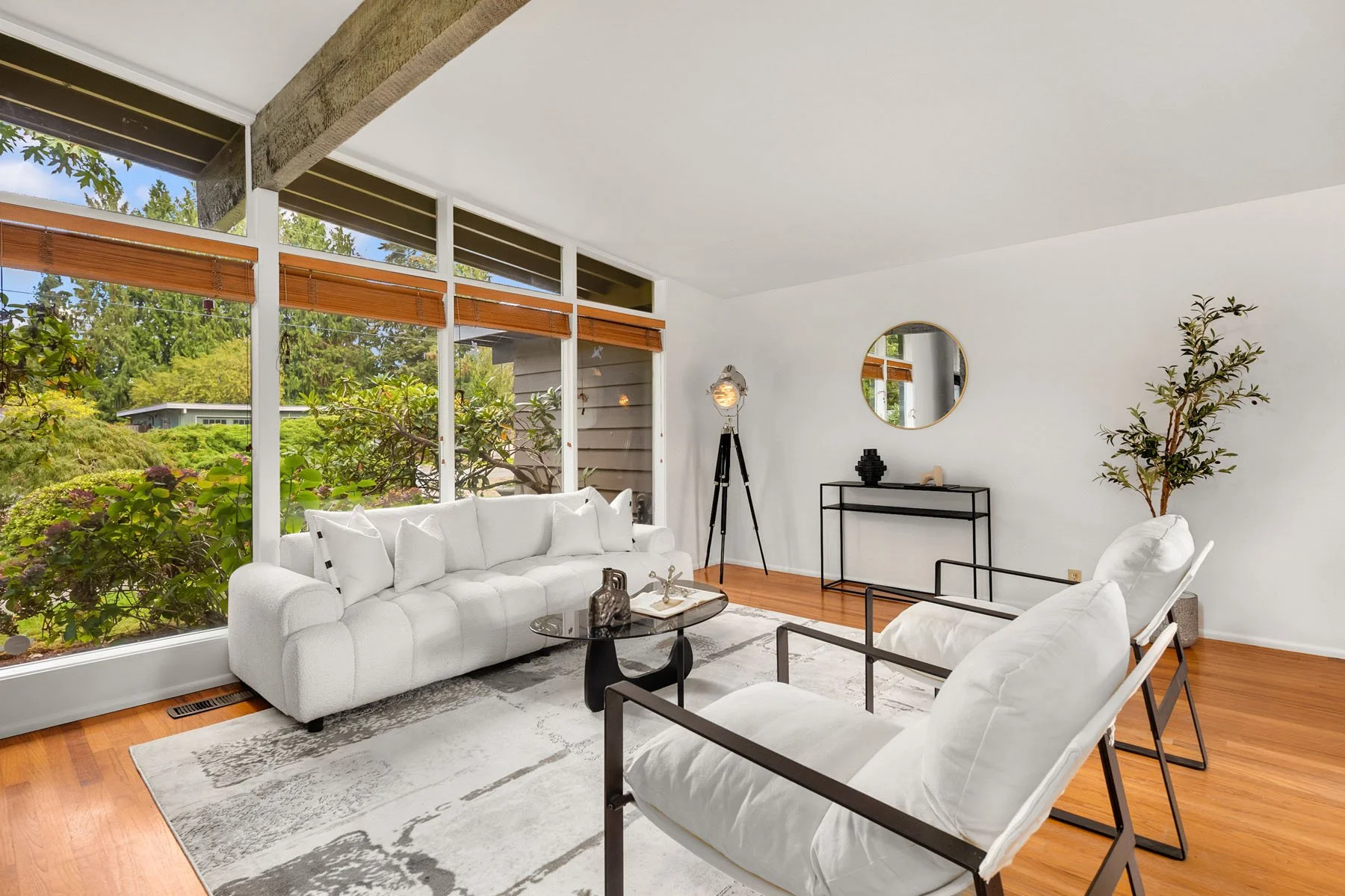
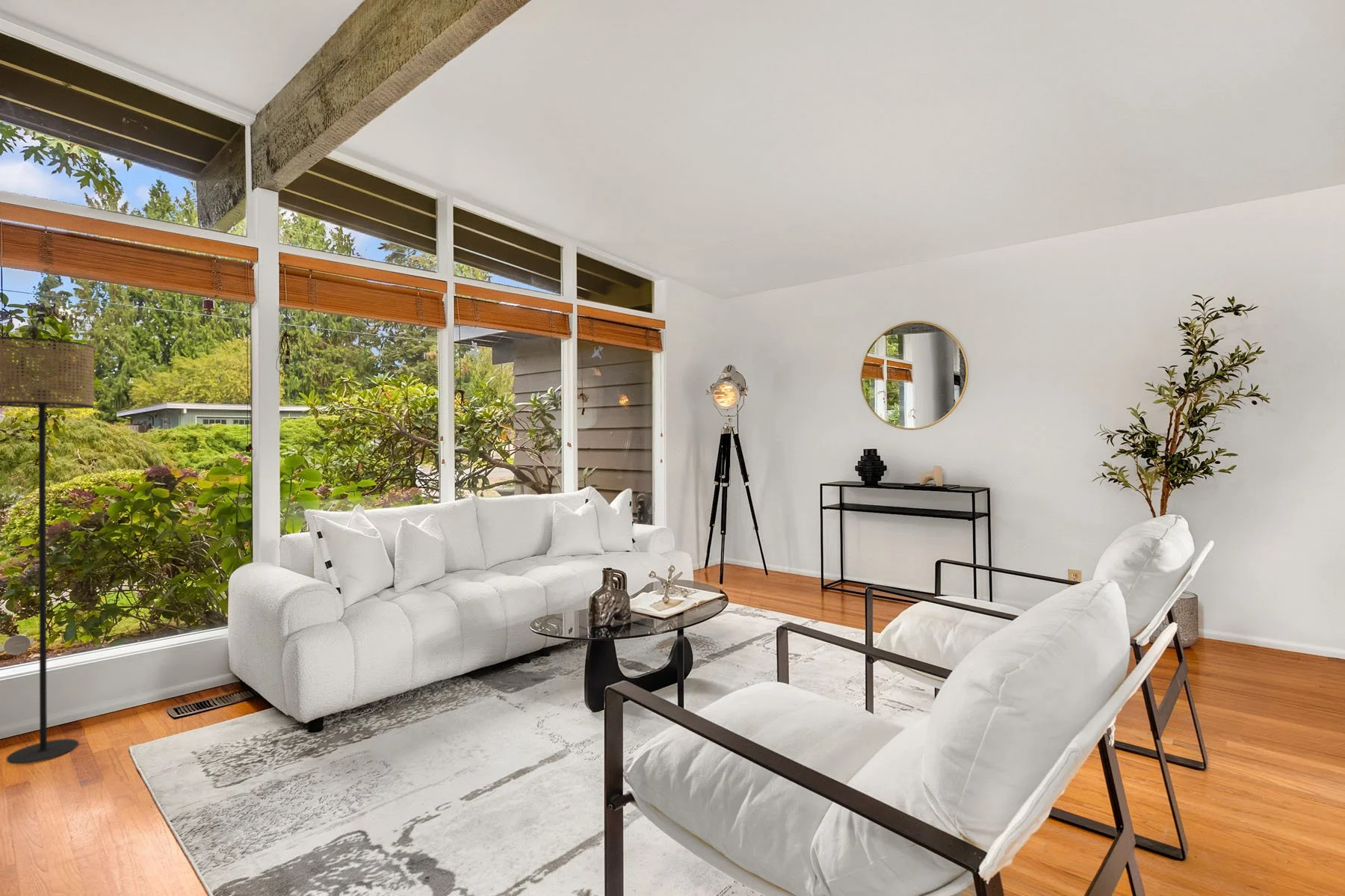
+ floor lamp [0,336,95,764]
